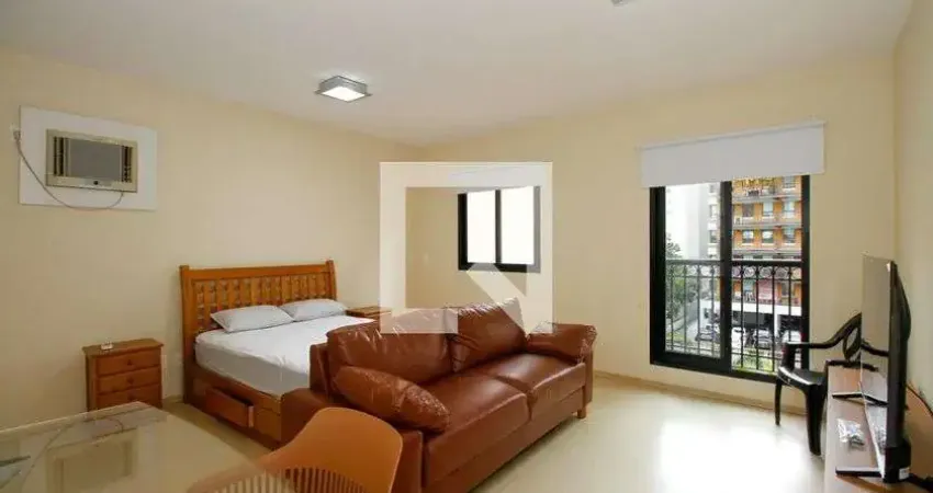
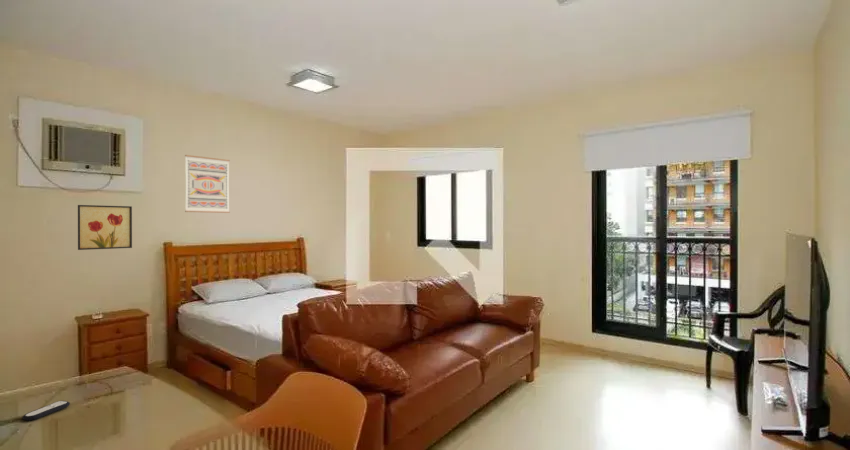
+ wall art [184,154,231,214]
+ wall art [77,204,133,251]
+ remote control [21,400,71,422]
